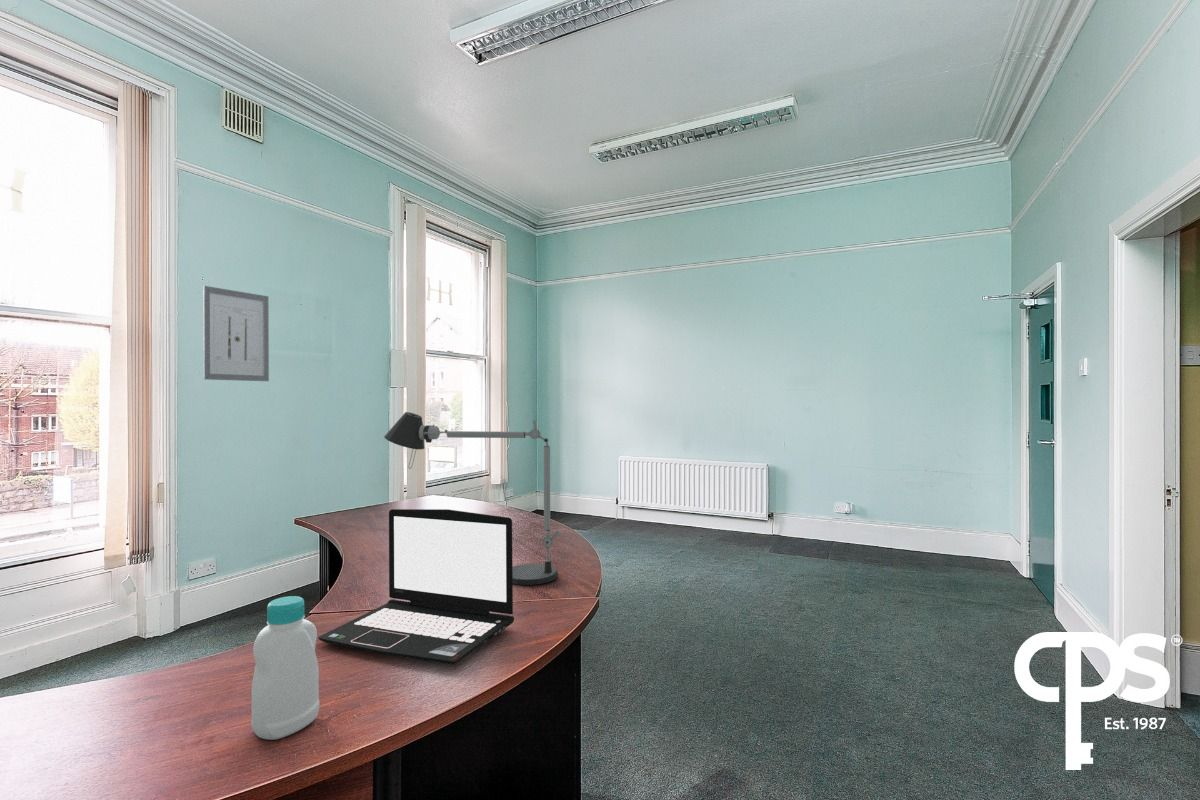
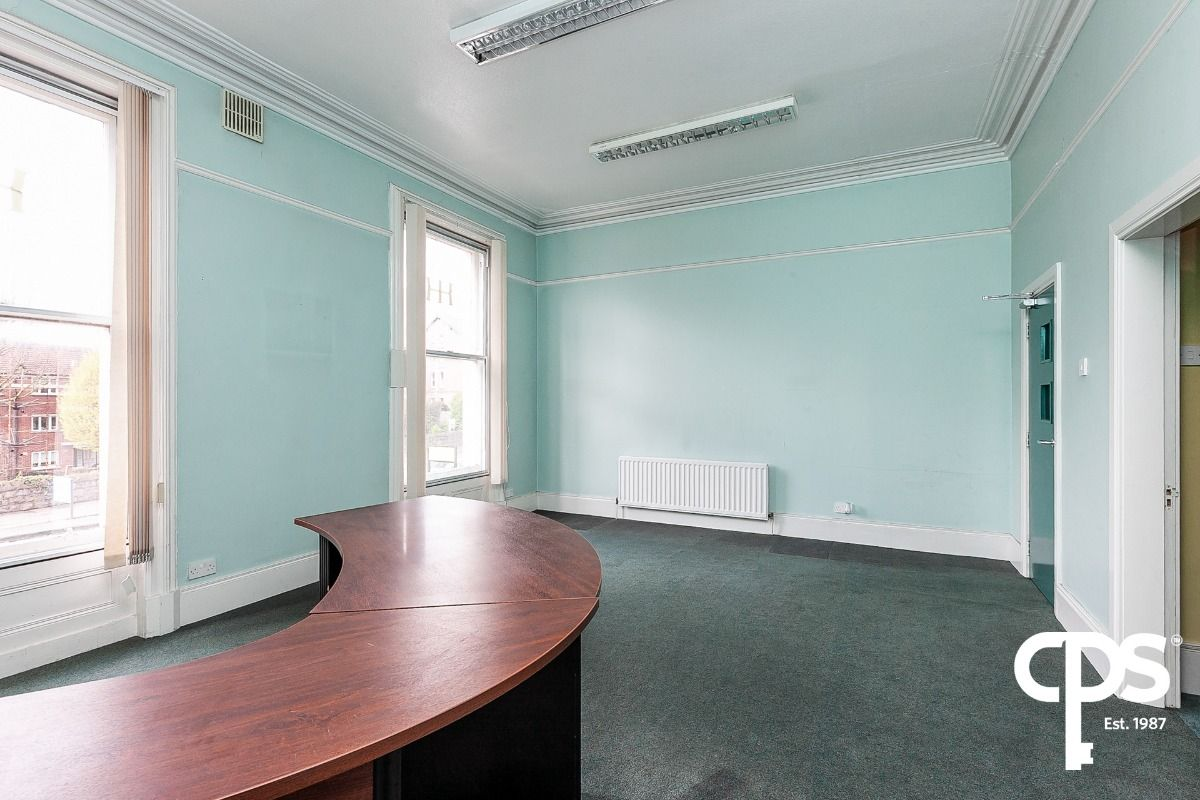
- bottle [250,595,321,741]
- desk lamp [383,411,562,586]
- laptop [317,508,515,666]
- wall art [202,285,270,382]
